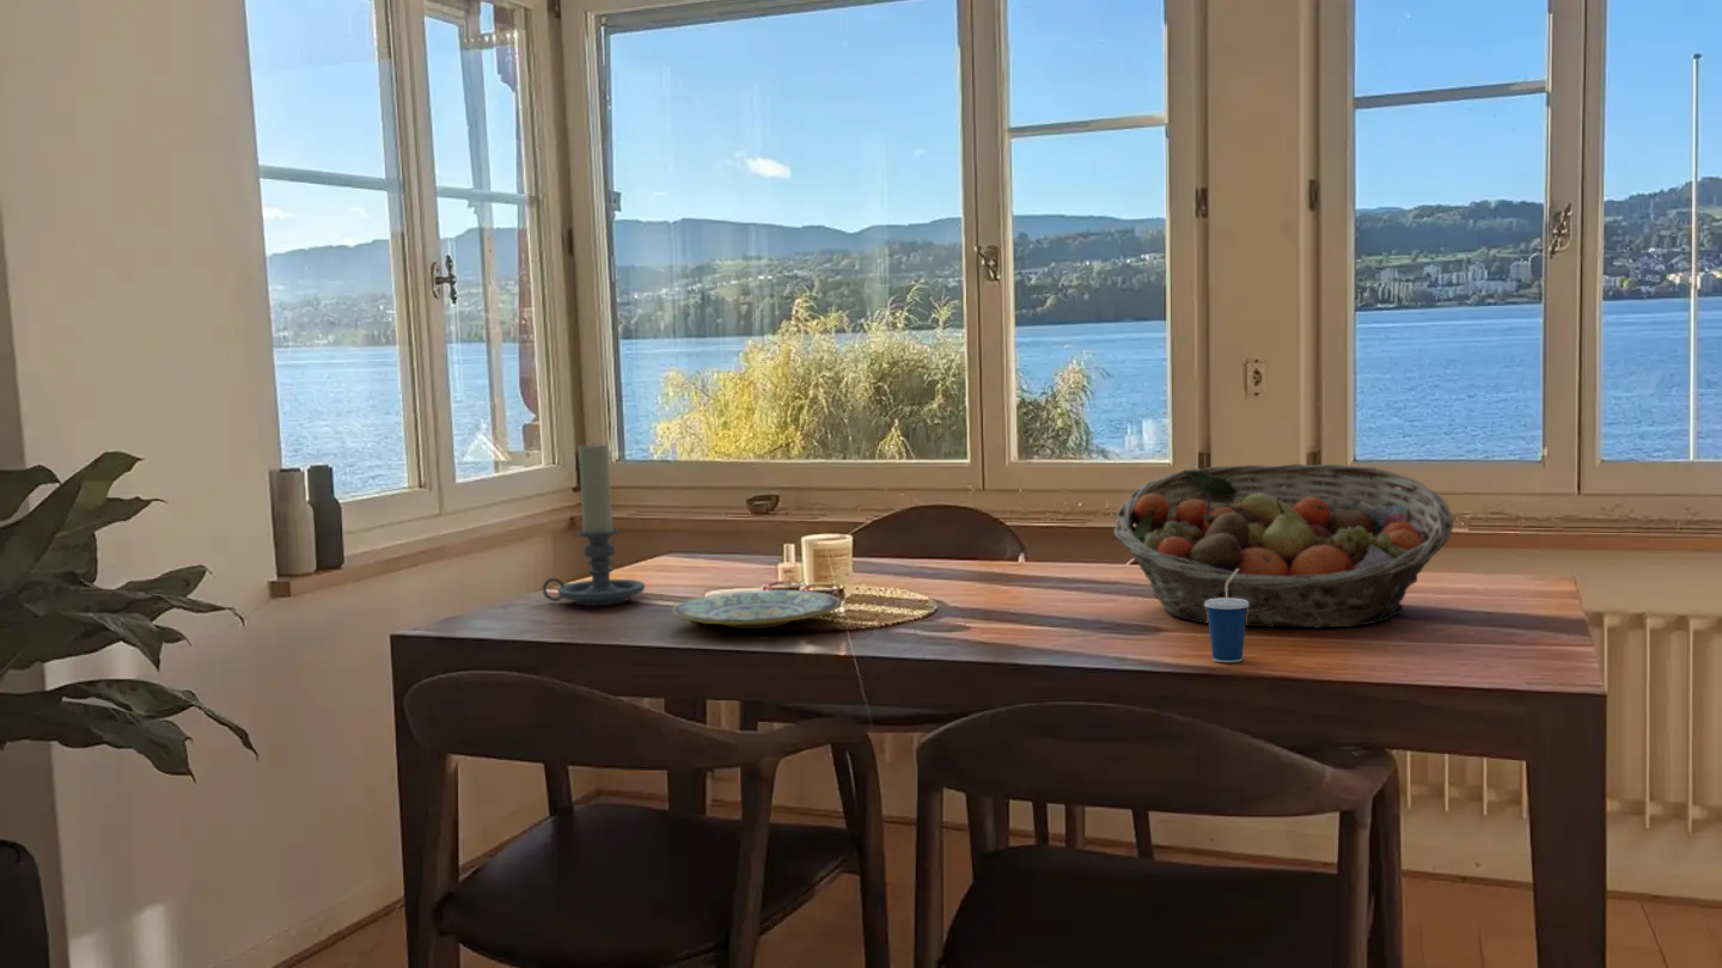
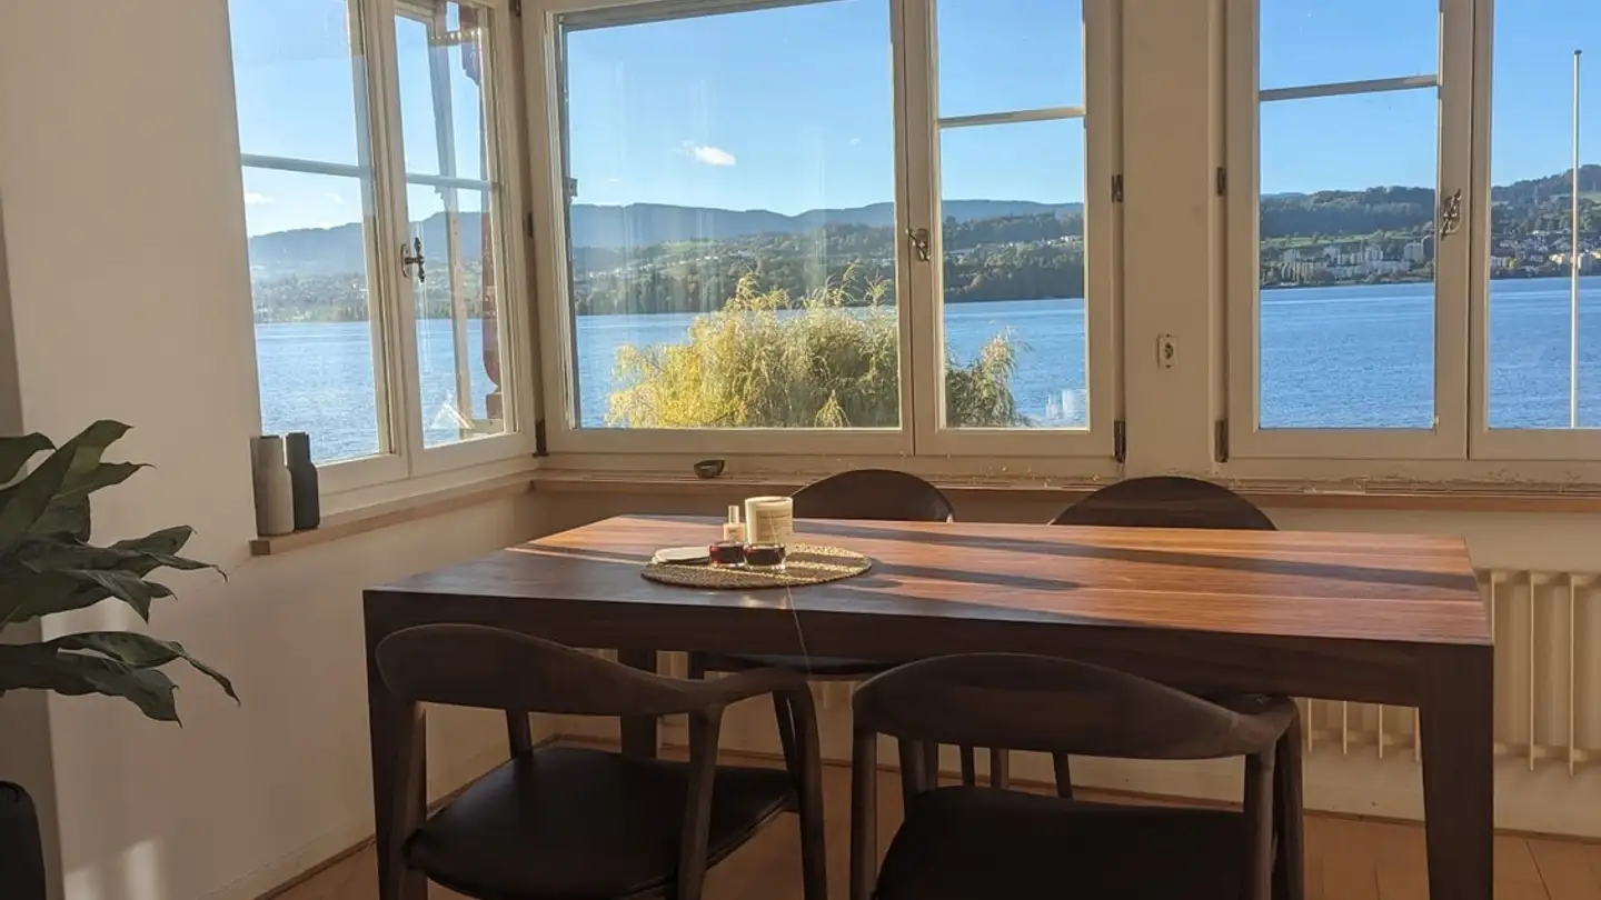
- cup [1204,569,1250,663]
- candle holder [542,441,646,607]
- plate [671,589,842,630]
- fruit basket [1112,462,1454,630]
